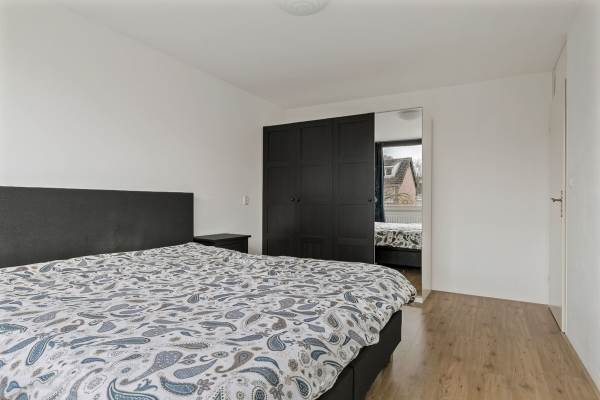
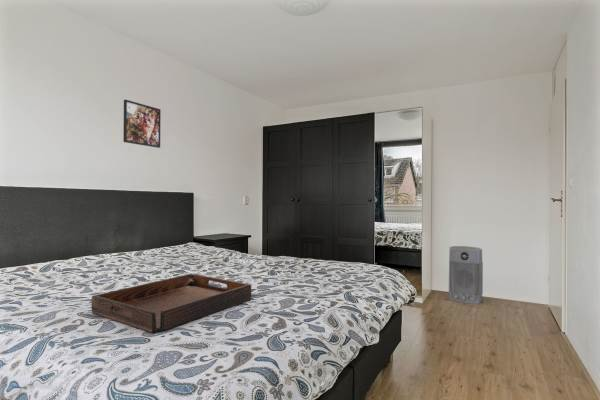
+ air purifier [448,245,484,305]
+ serving tray [90,273,252,333]
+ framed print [122,99,162,149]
